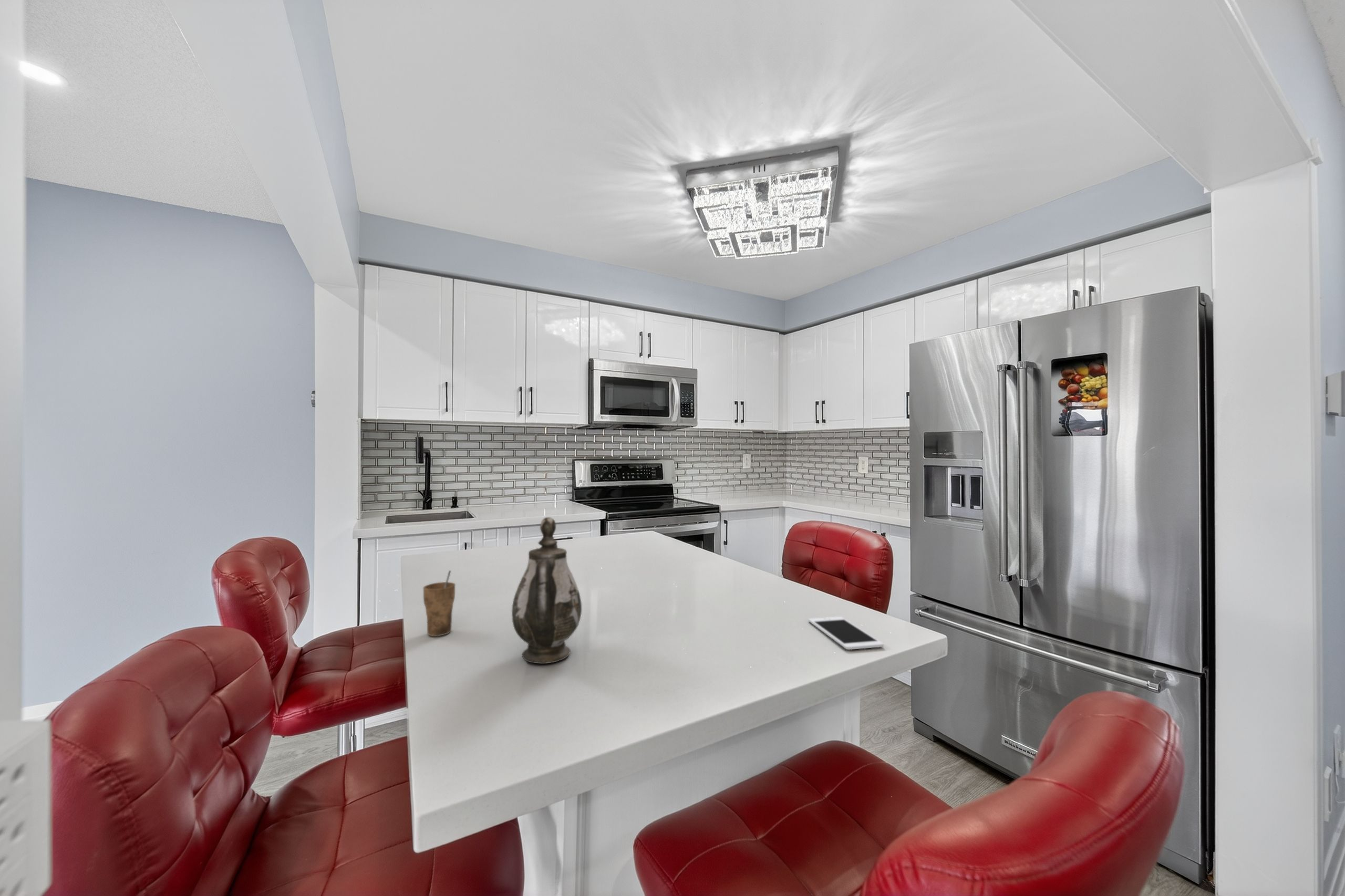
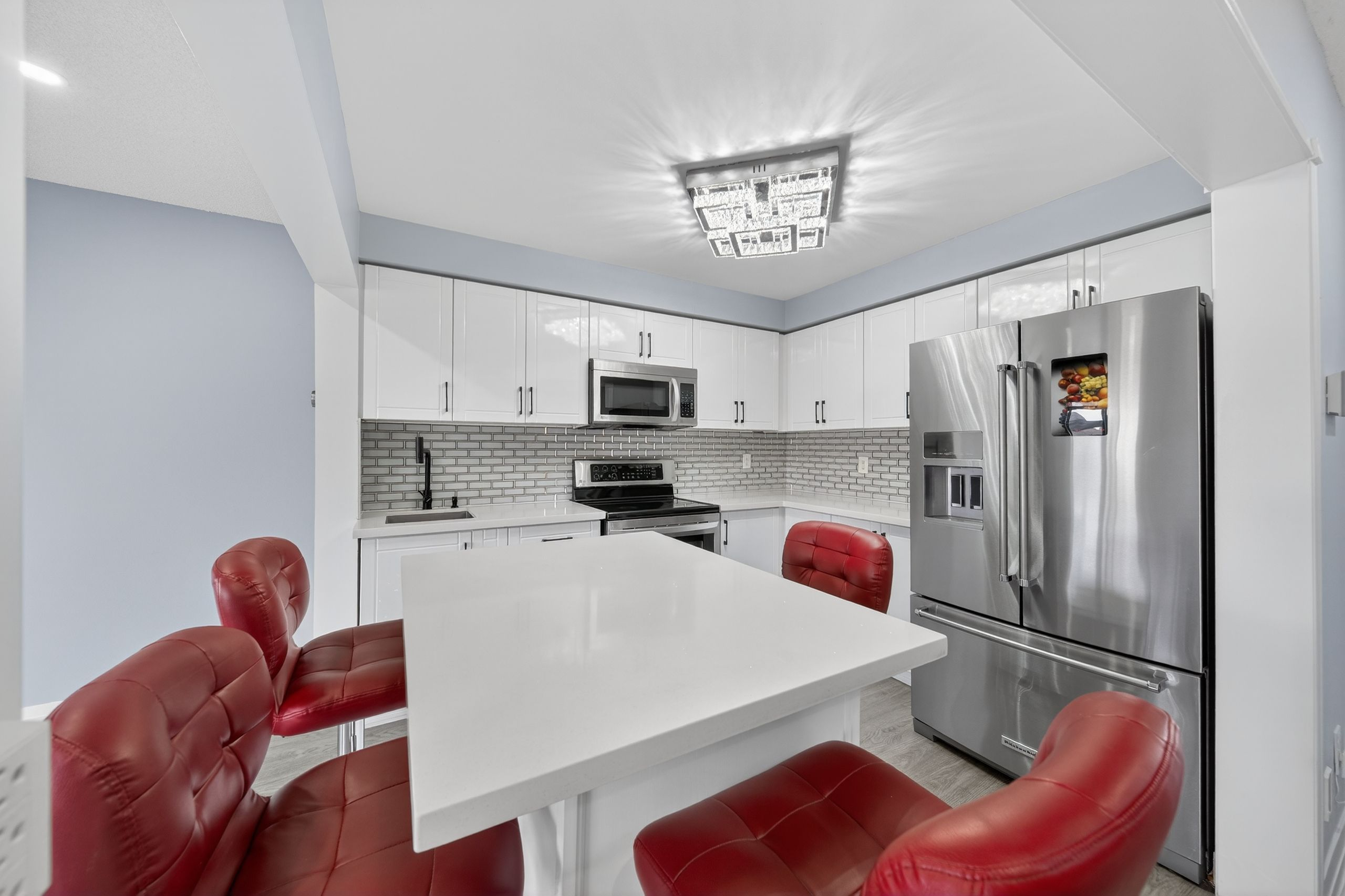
- teapot [511,517,582,664]
- cup [422,570,456,637]
- cell phone [808,616,884,650]
